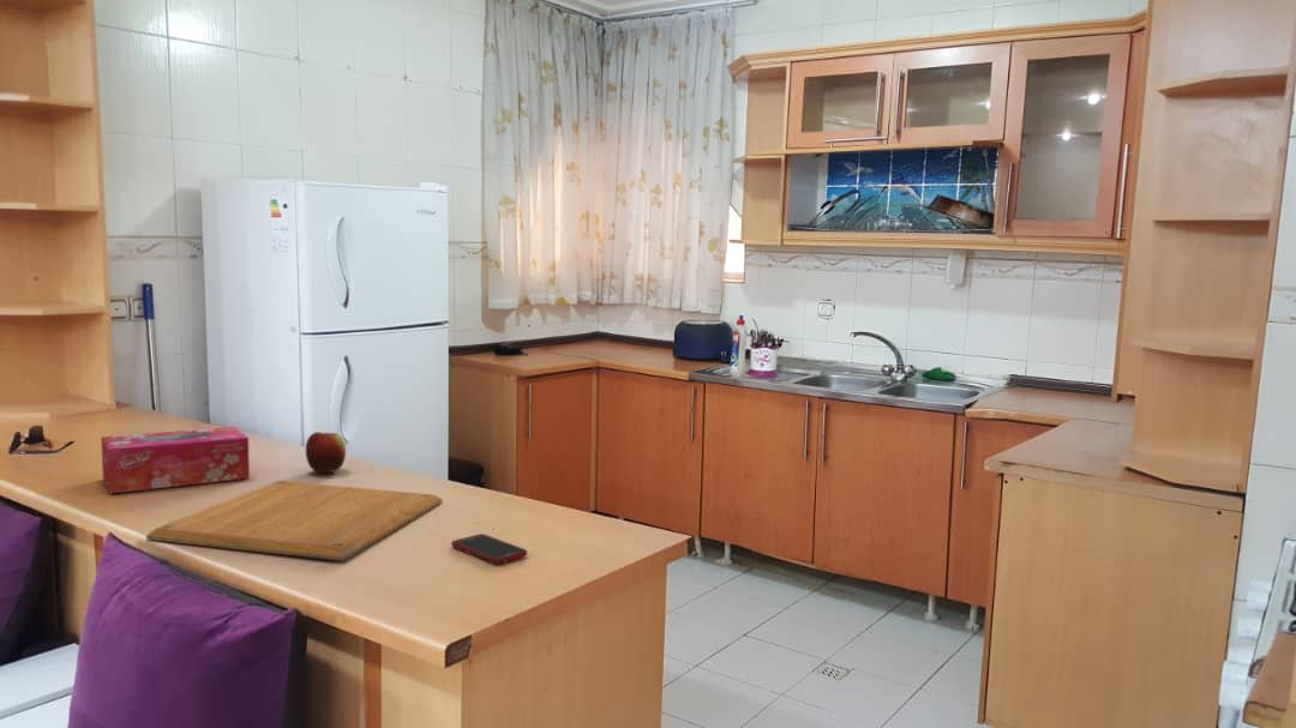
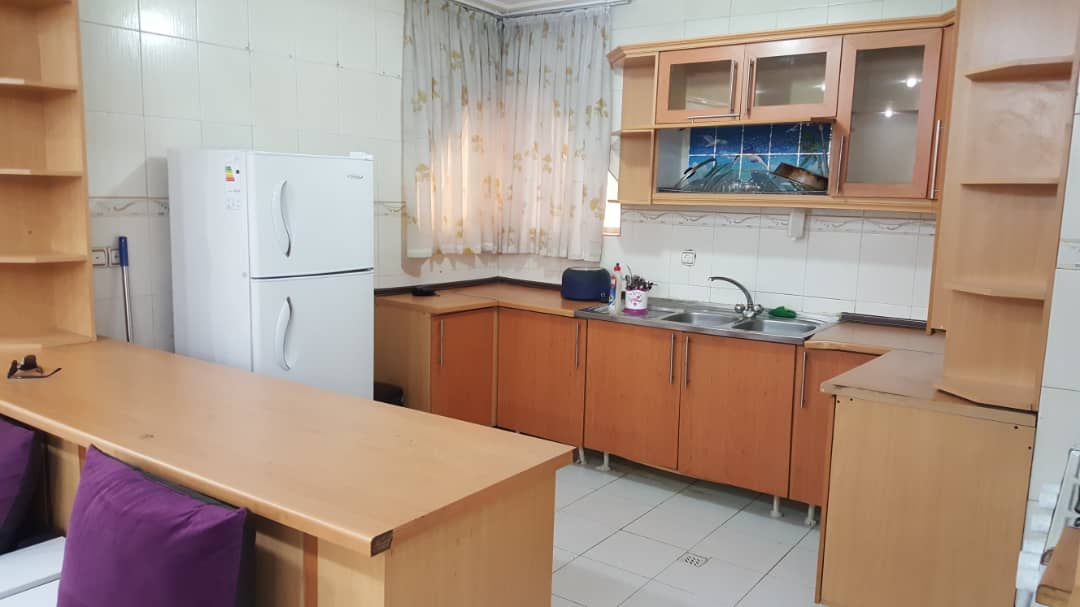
- cell phone [450,533,528,565]
- chopping board [145,480,444,562]
- apple [305,431,347,474]
- tissue box [100,426,251,494]
